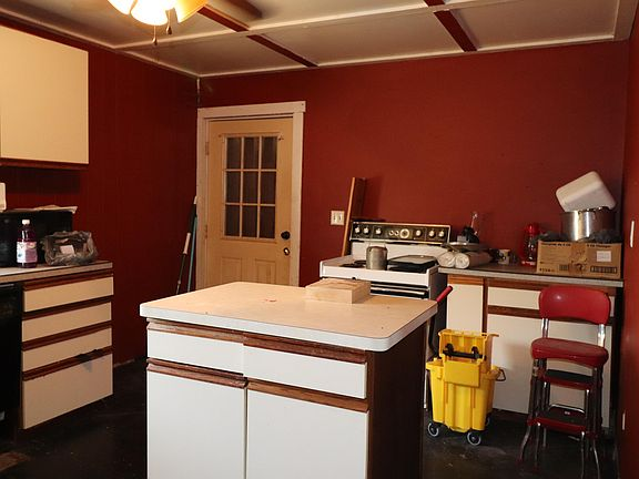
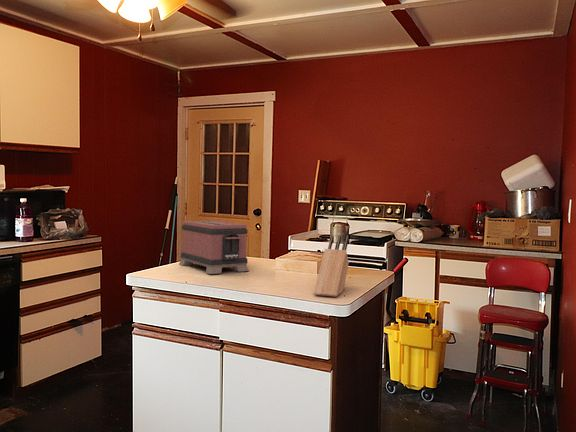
+ toaster [178,219,250,275]
+ knife block [312,234,350,298]
